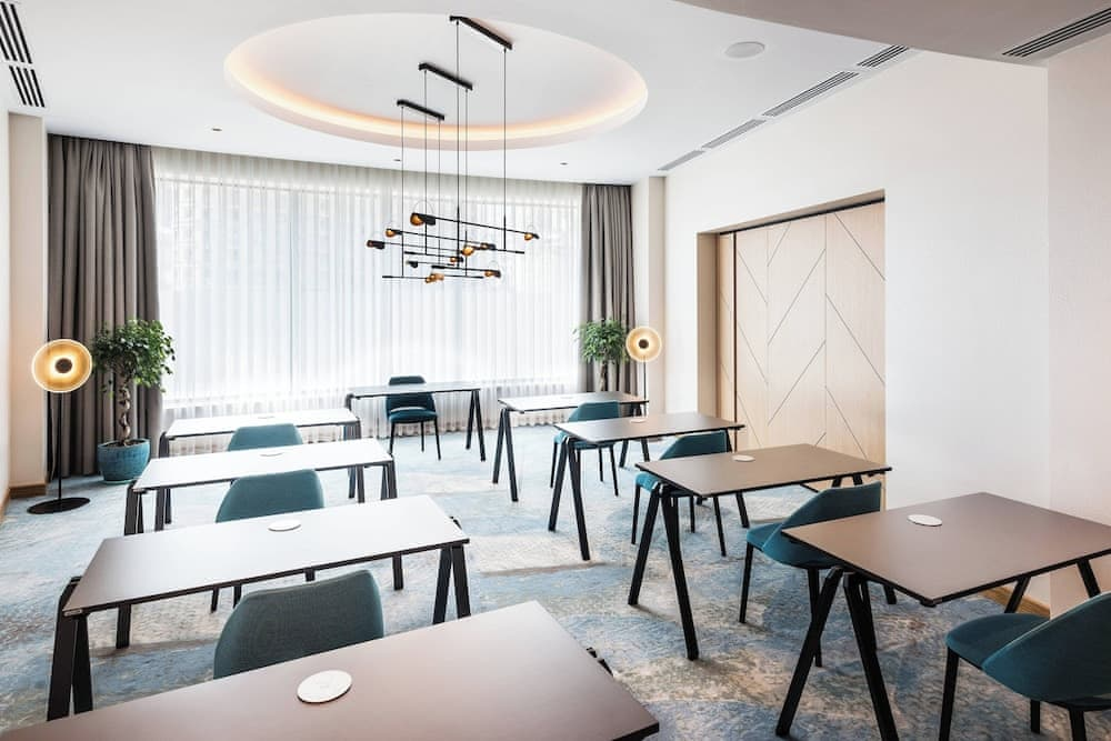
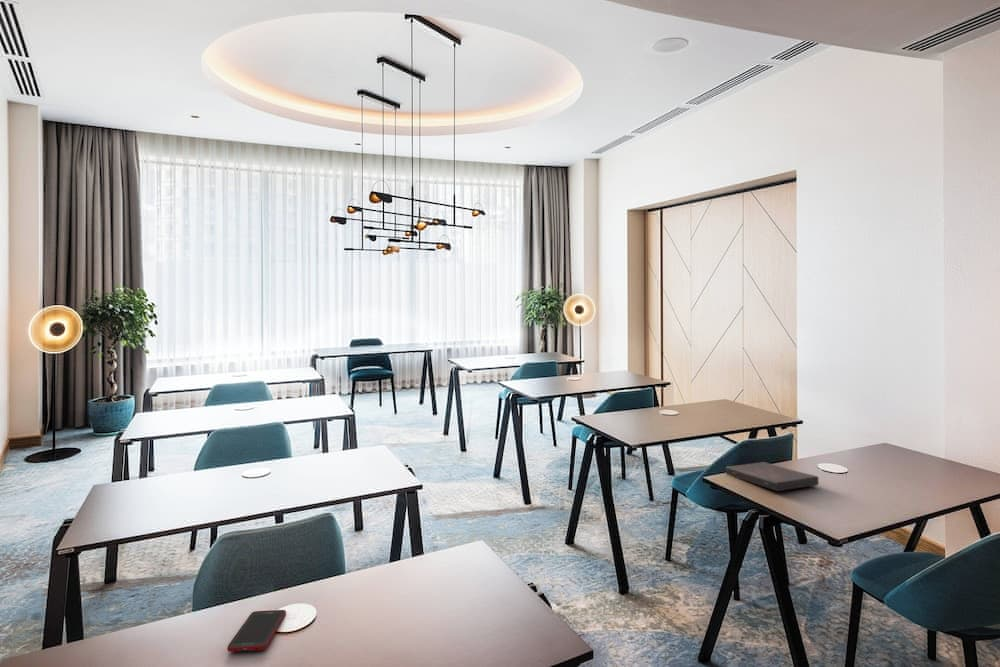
+ book [725,461,820,492]
+ cell phone [226,609,287,653]
